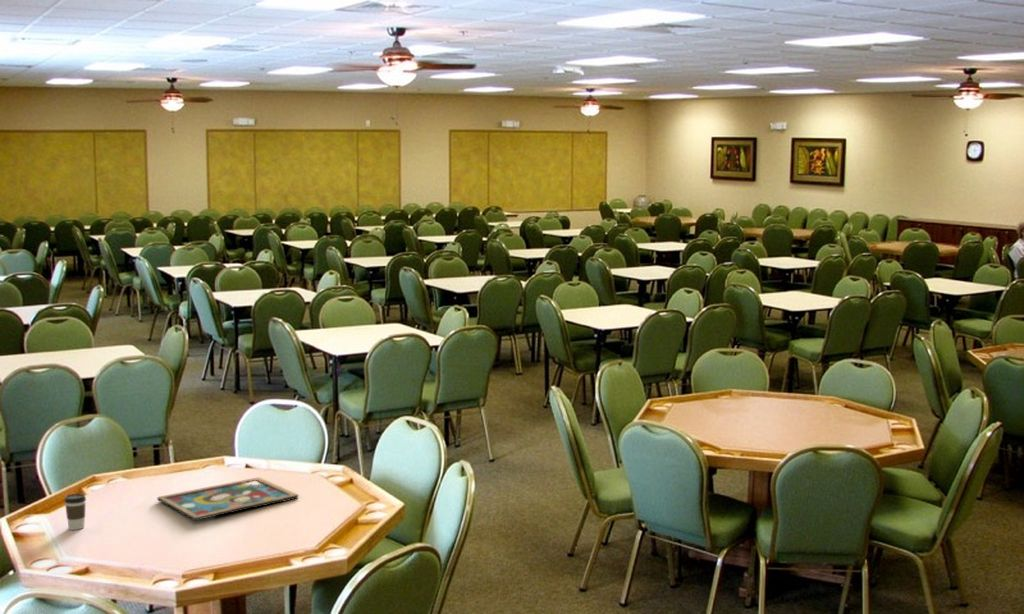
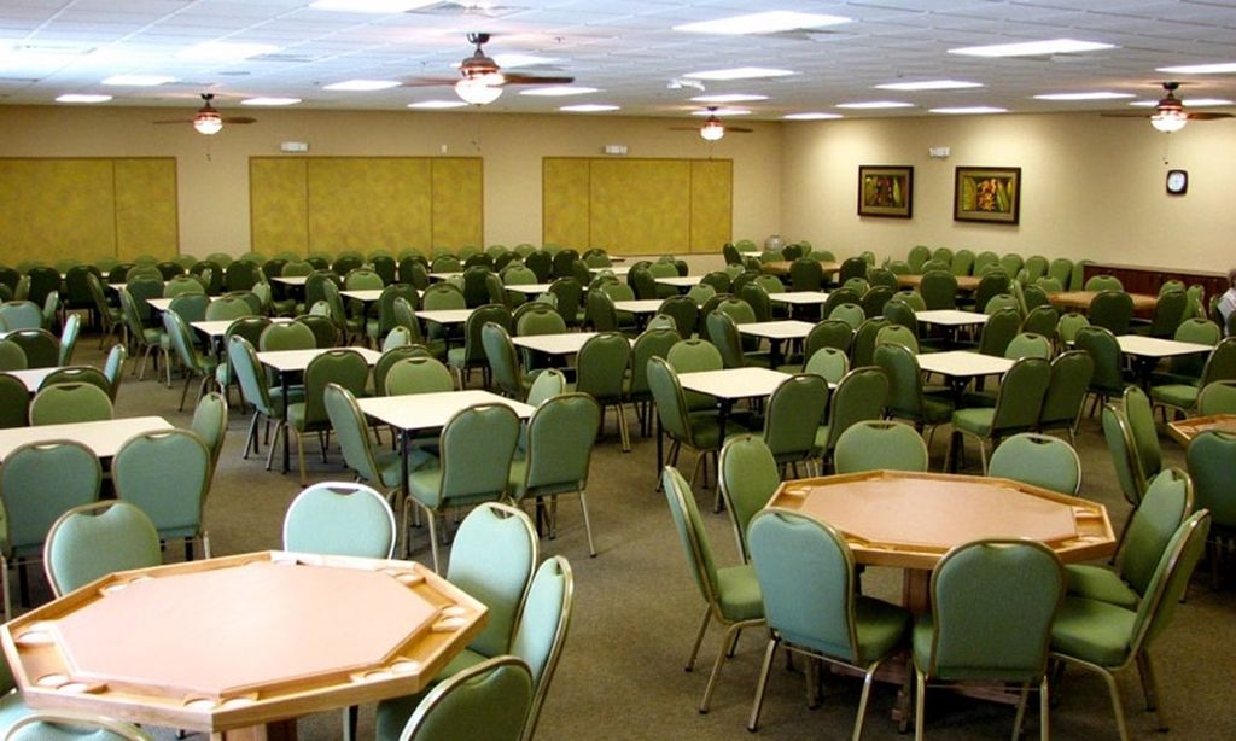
- coffee cup [64,493,87,531]
- framed painting [156,476,300,522]
